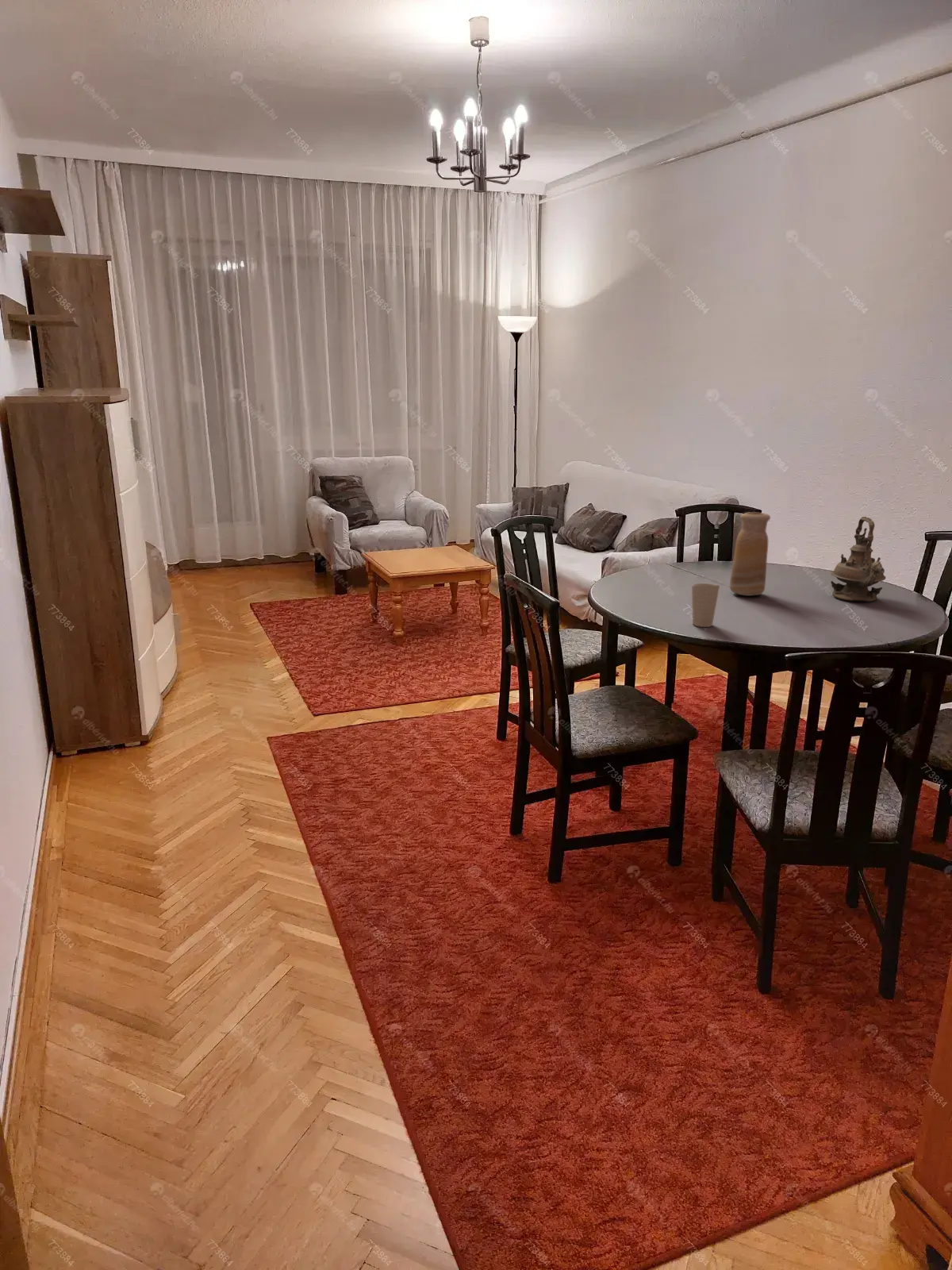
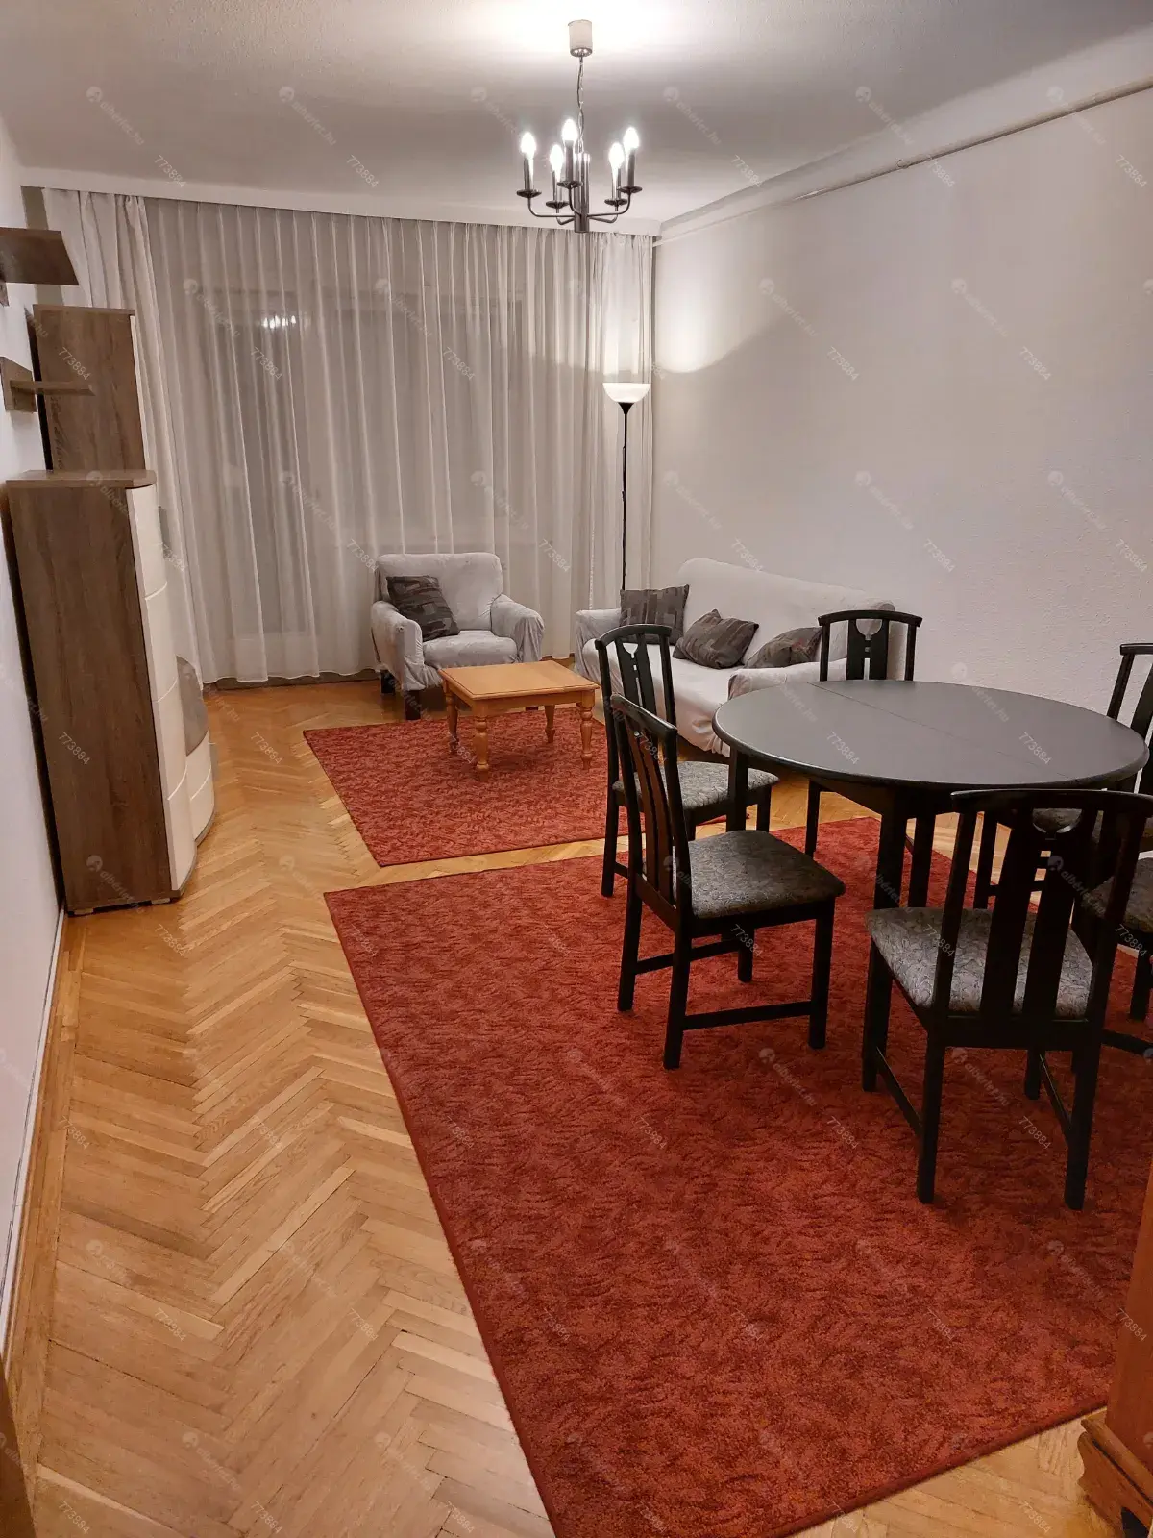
- cup [691,583,720,628]
- teapot [830,516,887,602]
- vase [729,511,771,597]
